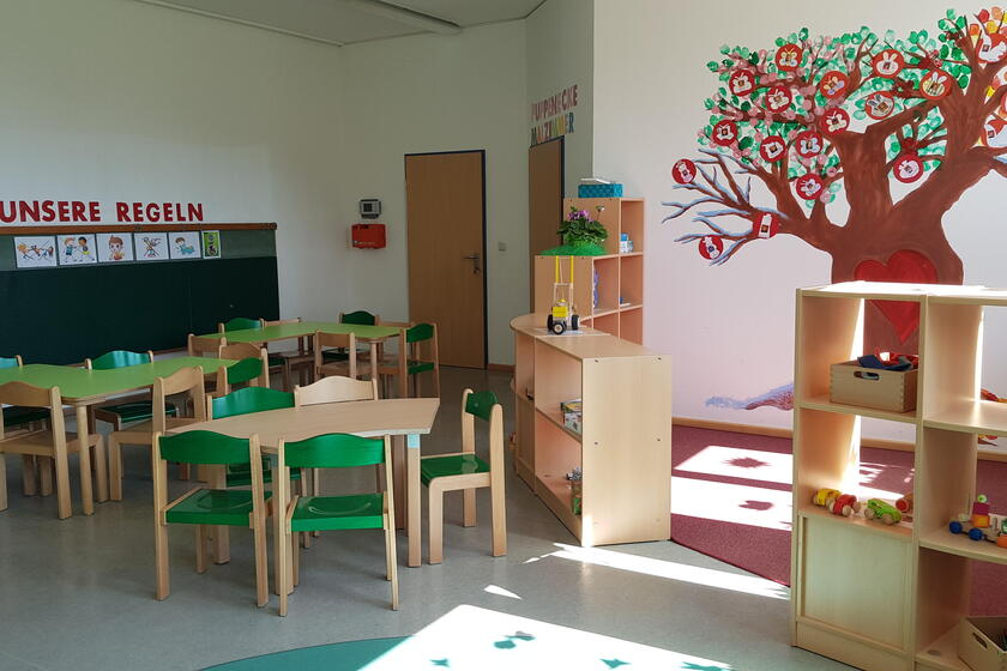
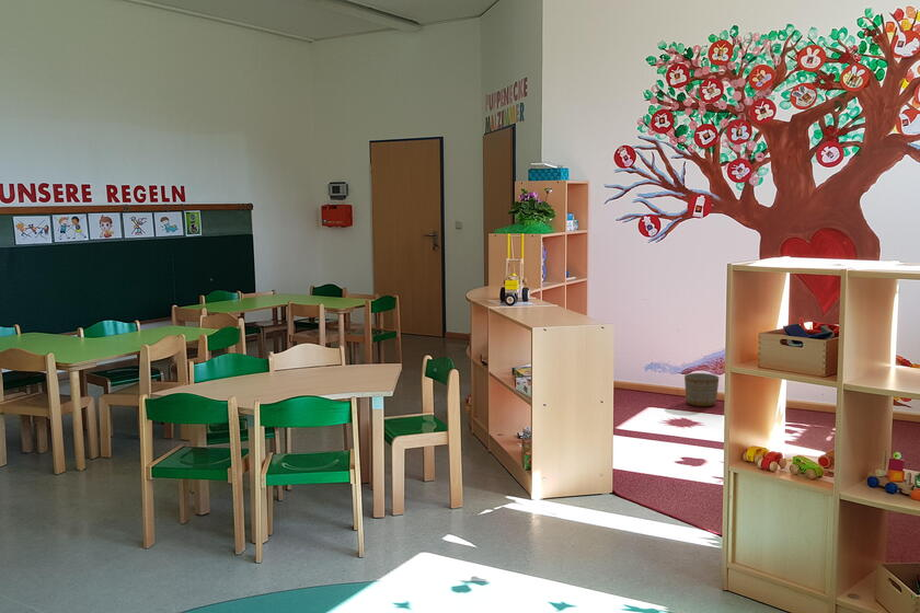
+ planter [683,372,720,407]
